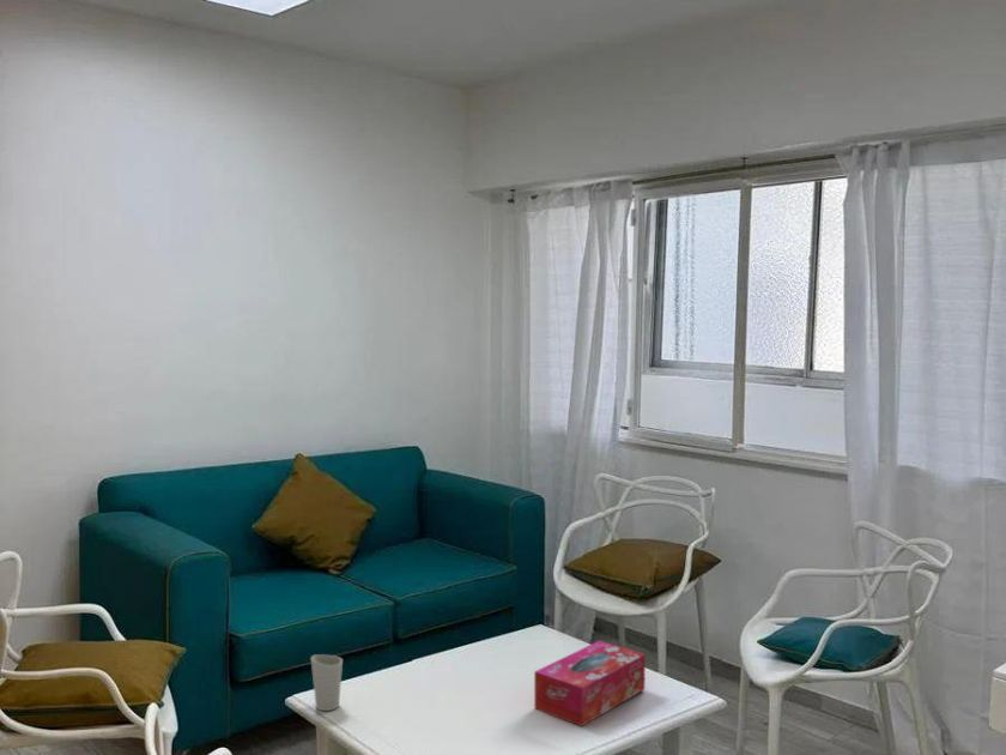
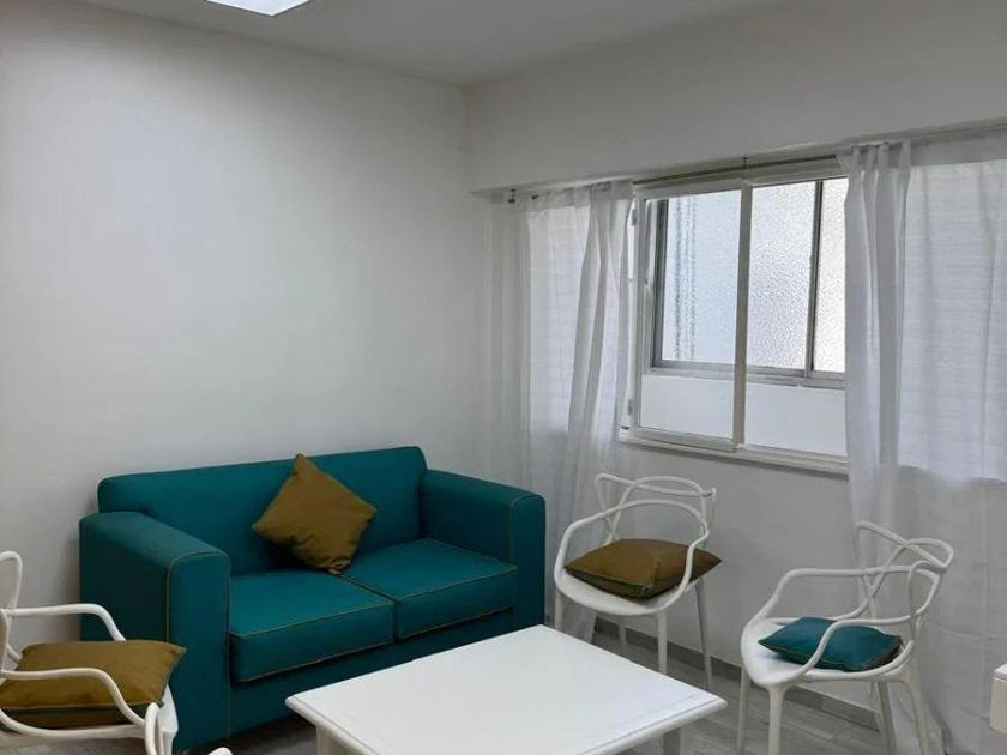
- cup [310,653,344,712]
- tissue box [533,640,647,727]
